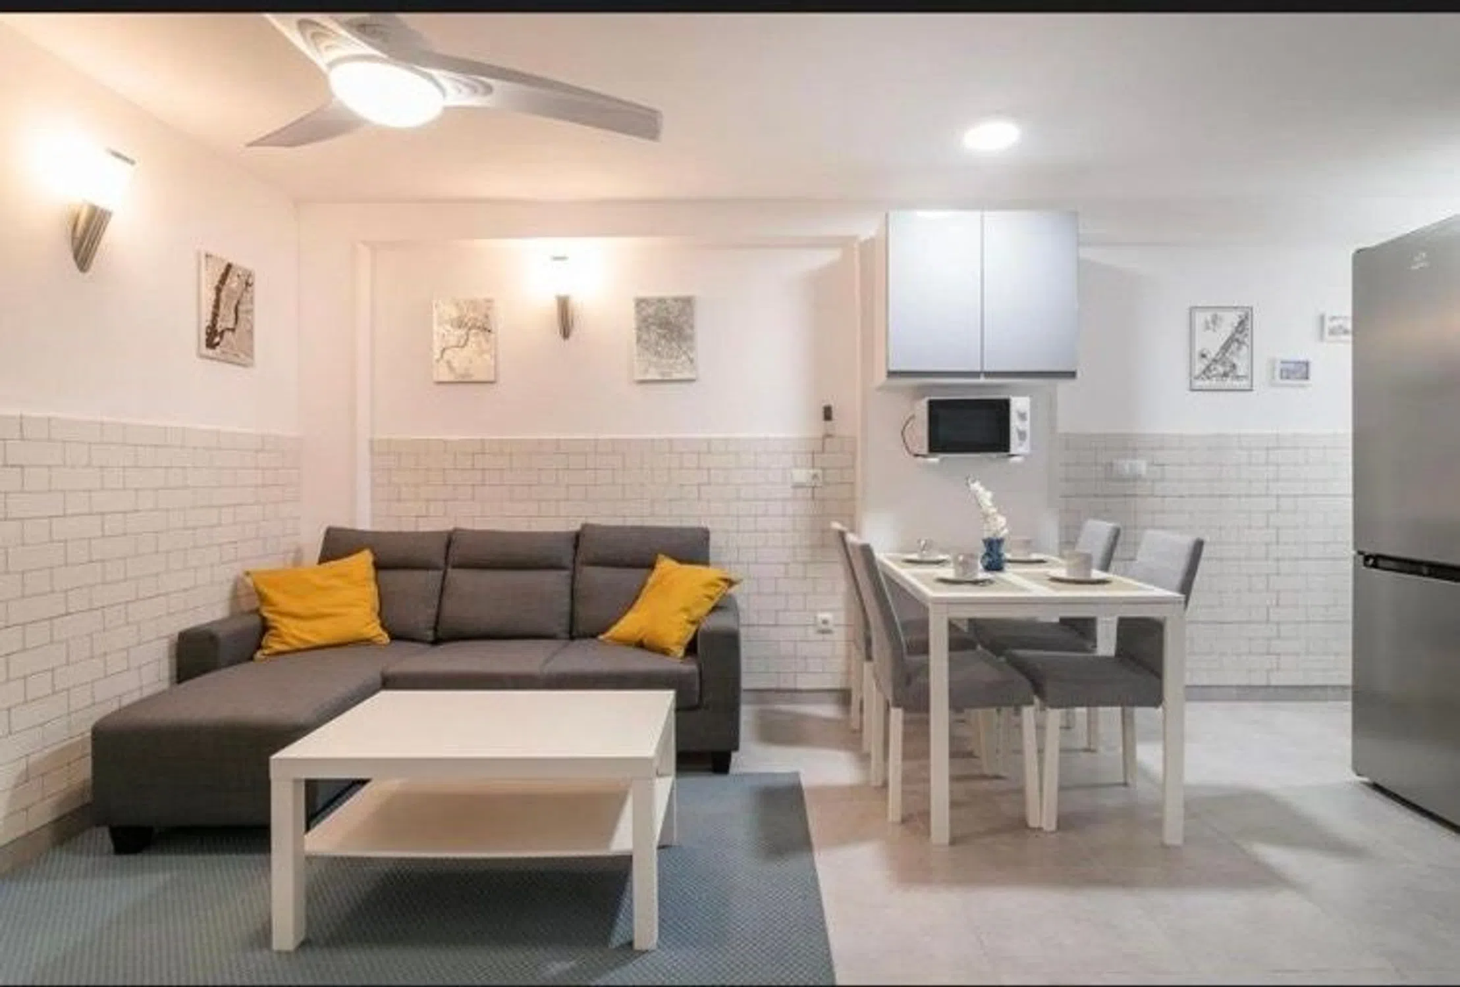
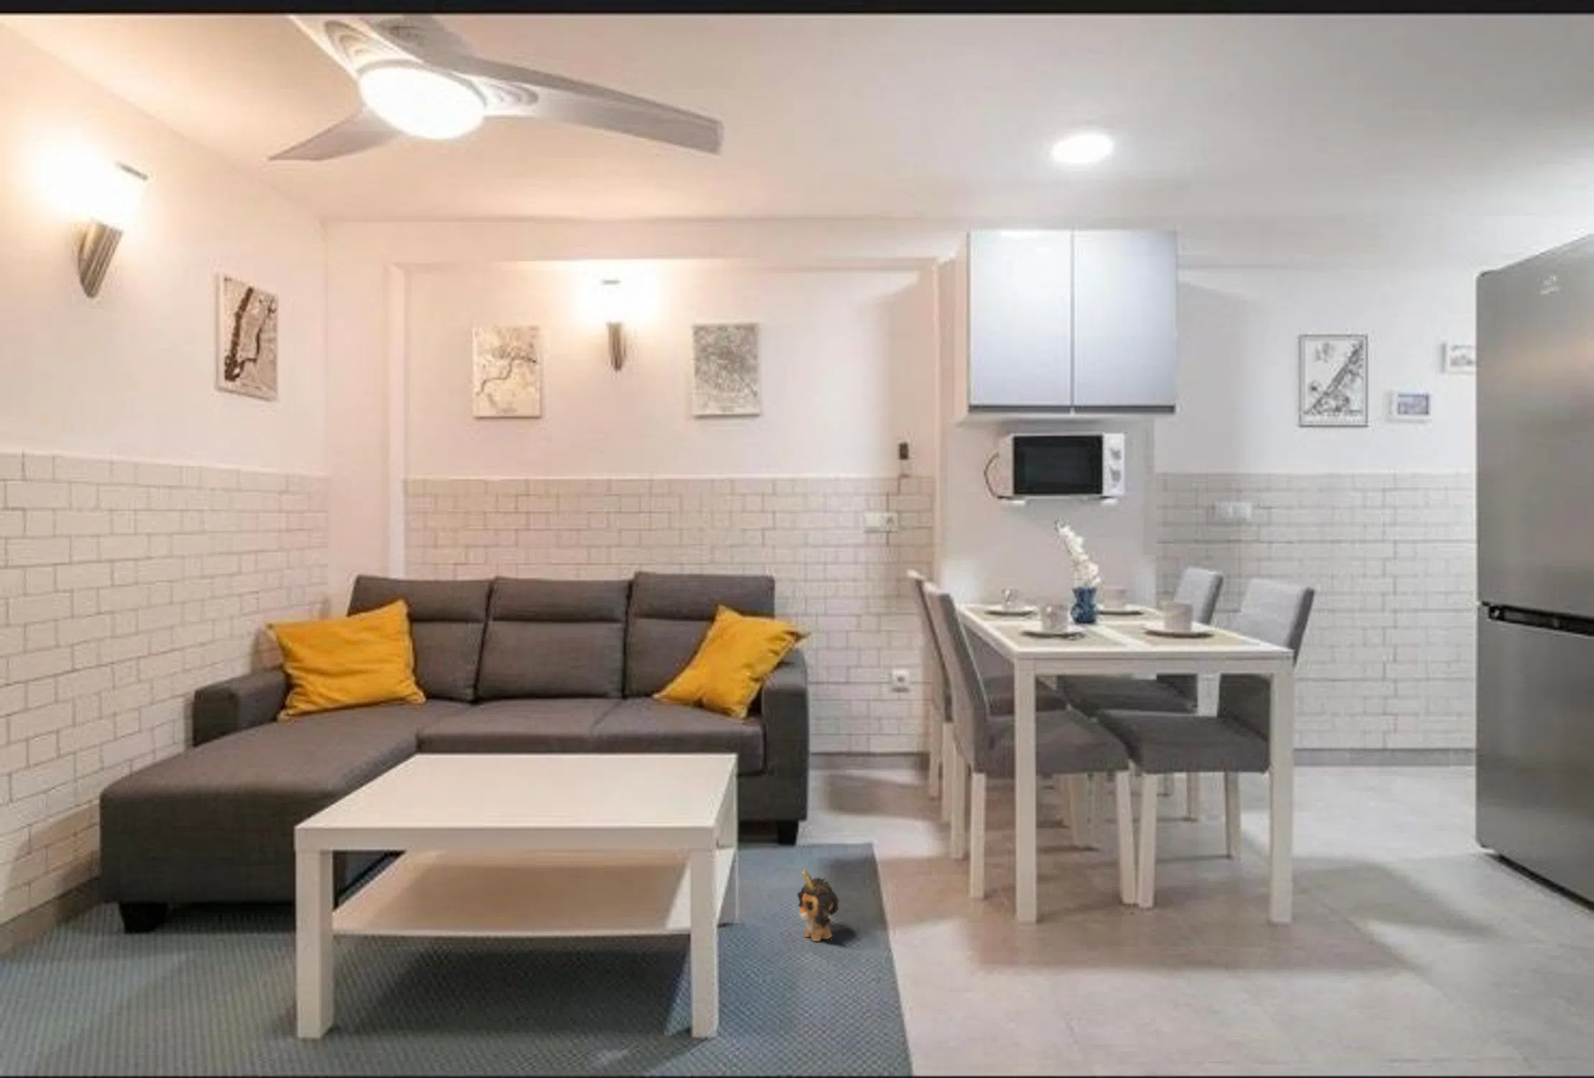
+ plush toy [793,869,841,942]
